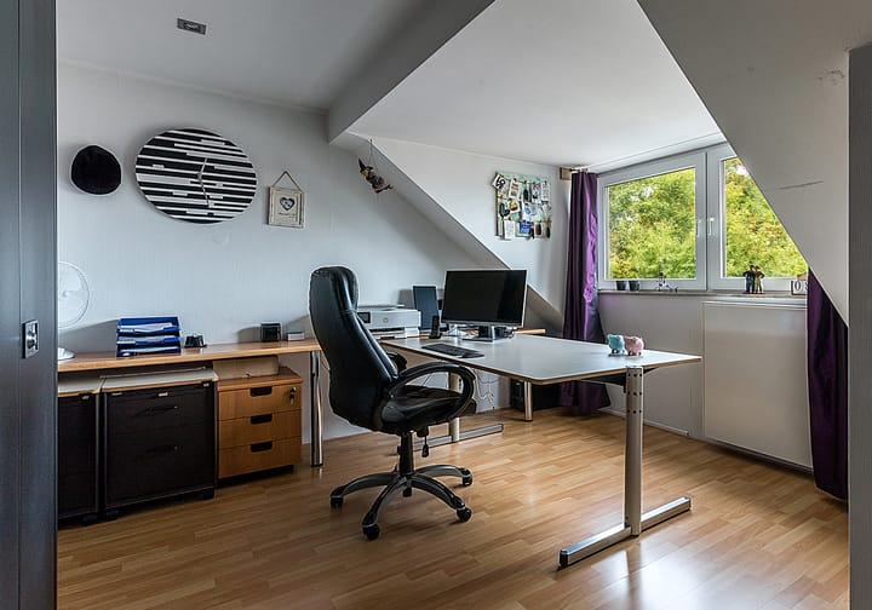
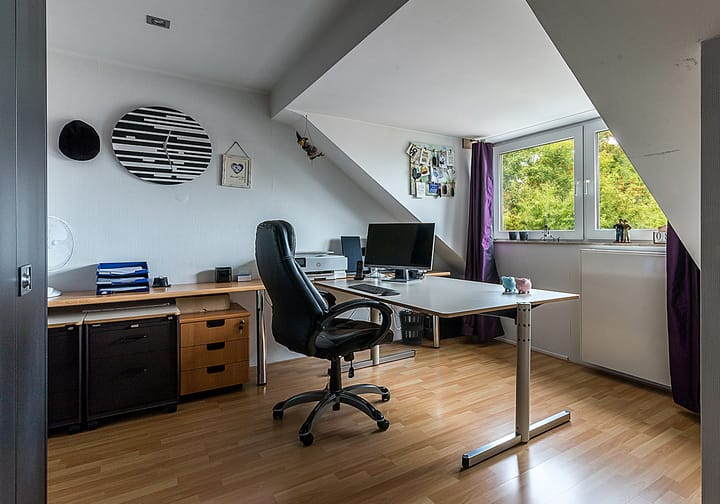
+ wastebasket [398,309,426,346]
